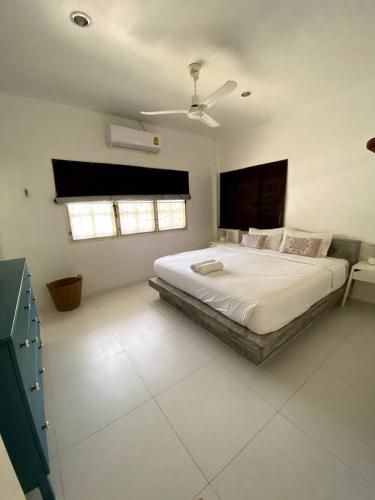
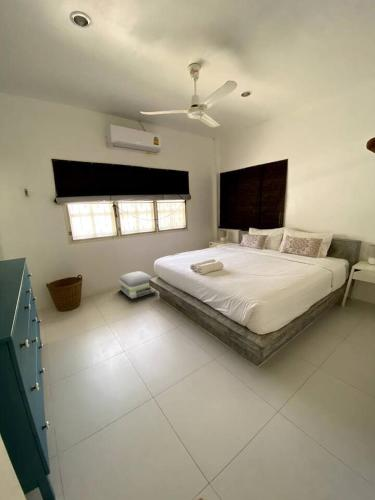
+ air purifier [118,270,156,300]
